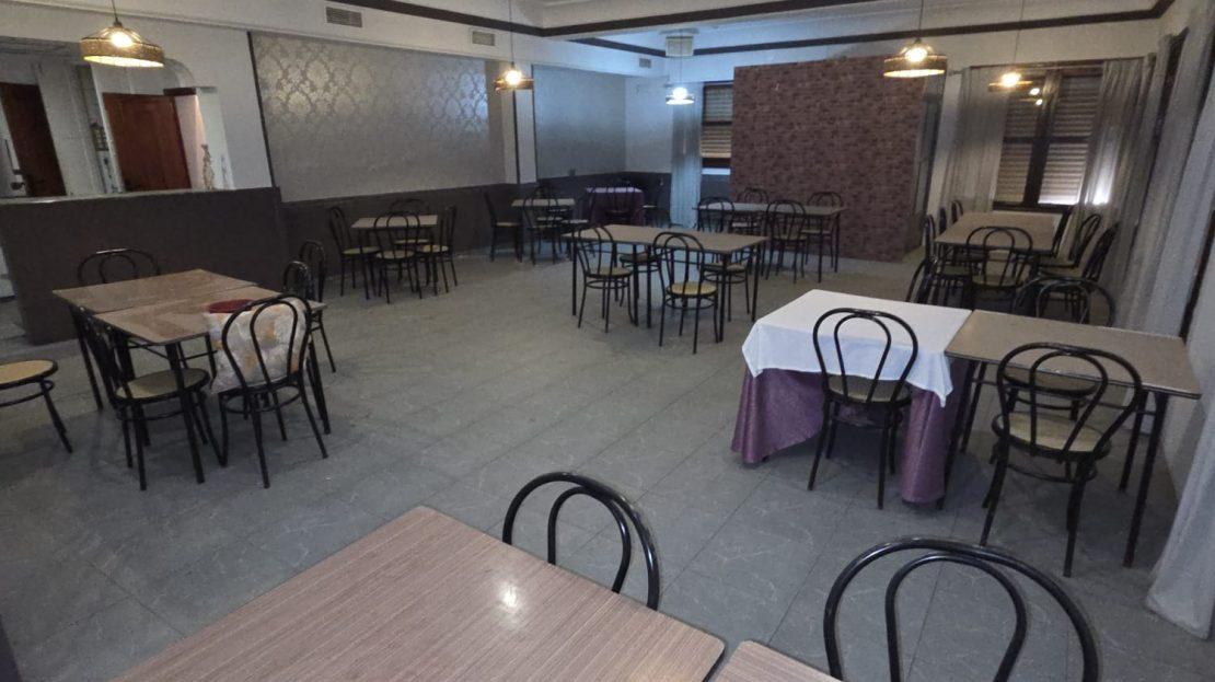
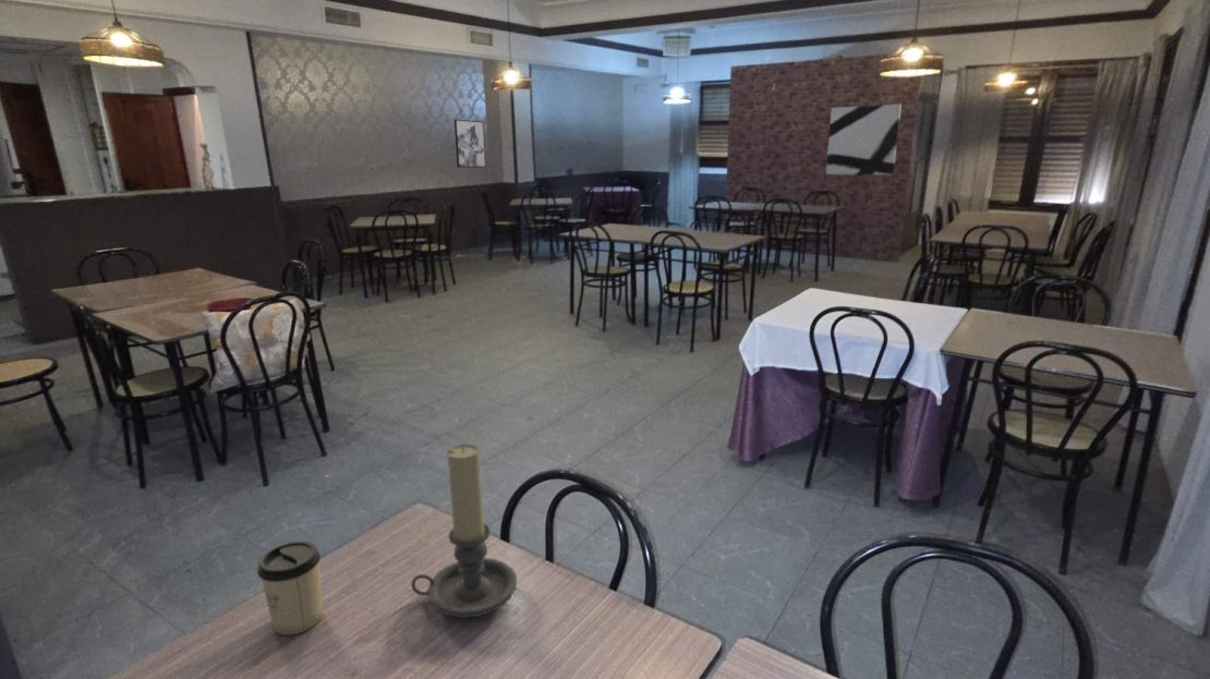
+ candle holder [410,444,518,619]
+ cup [256,539,324,636]
+ wall art [453,119,487,169]
+ wall art [825,104,903,175]
